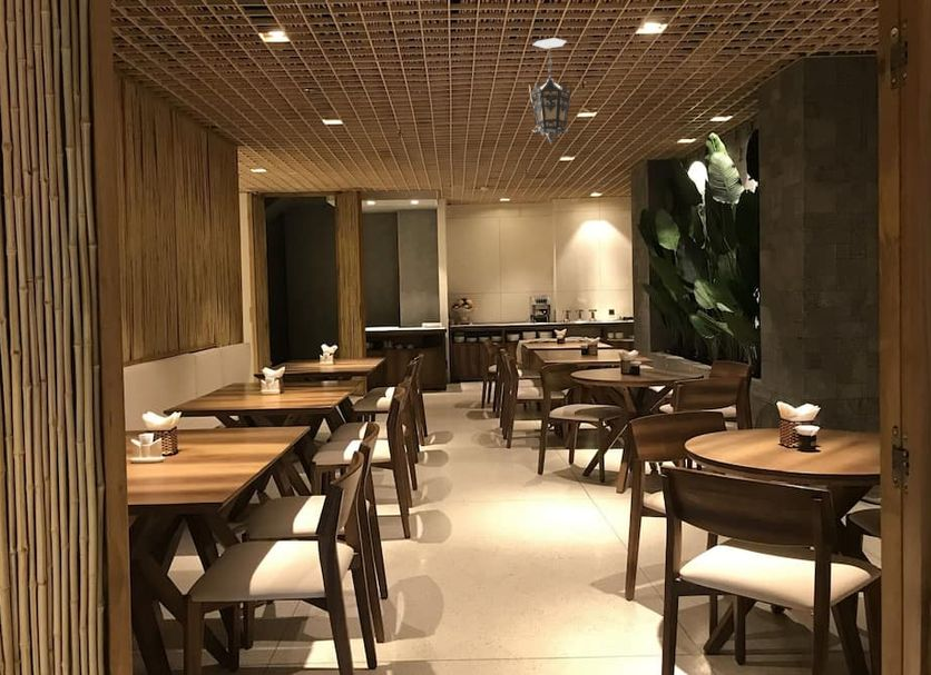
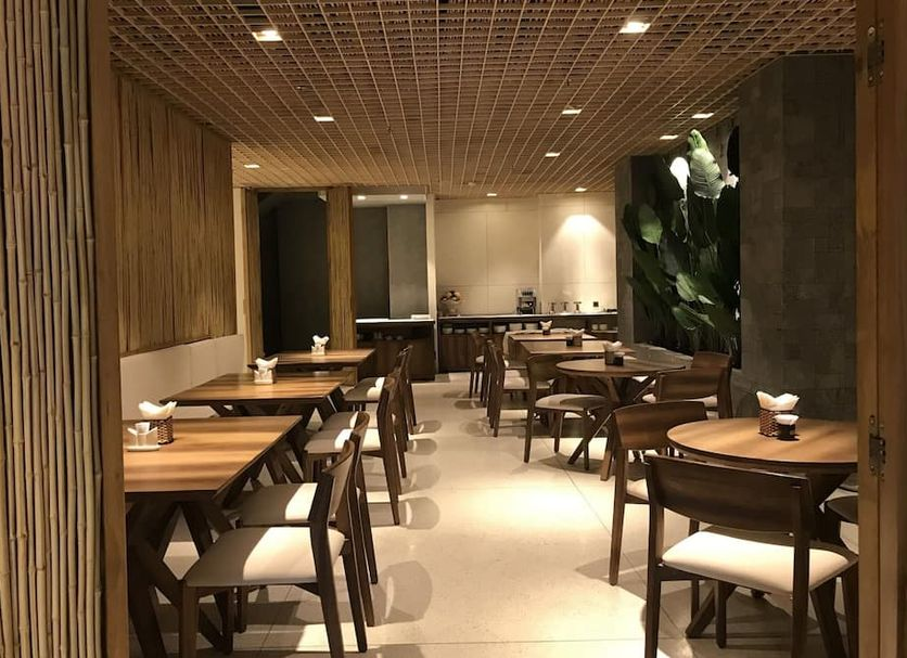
- hanging lantern [527,37,574,146]
